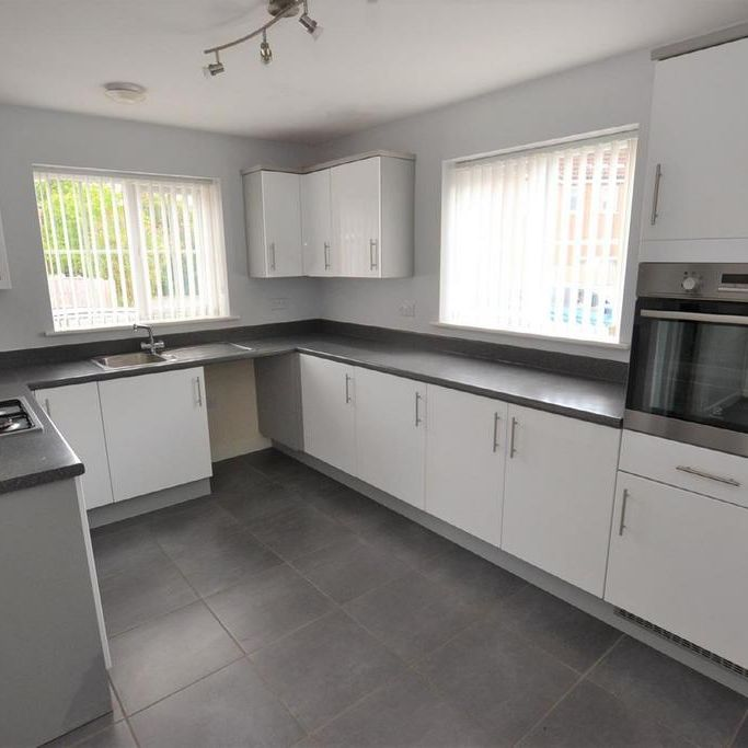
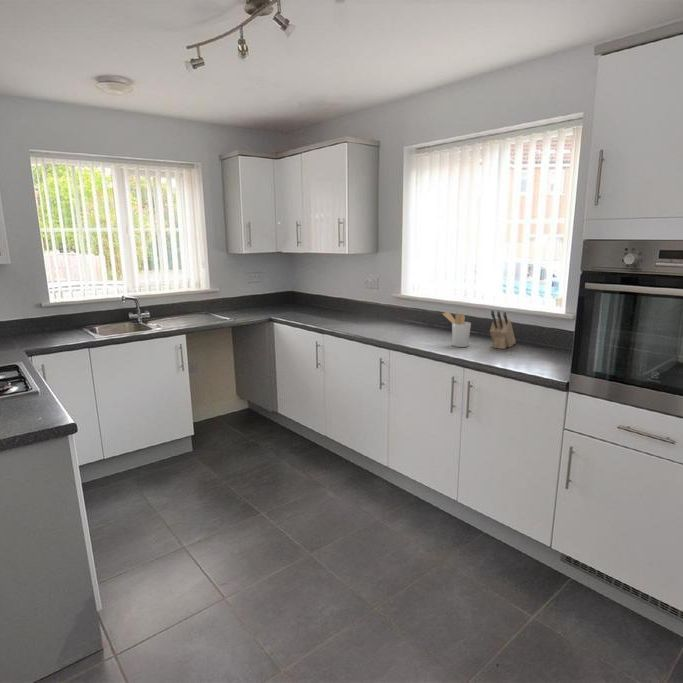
+ knife block [489,309,517,350]
+ utensil holder [441,311,472,348]
